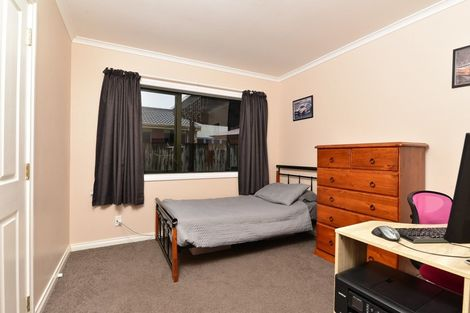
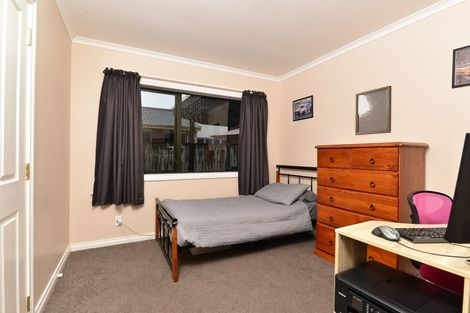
+ home mirror [354,85,393,136]
